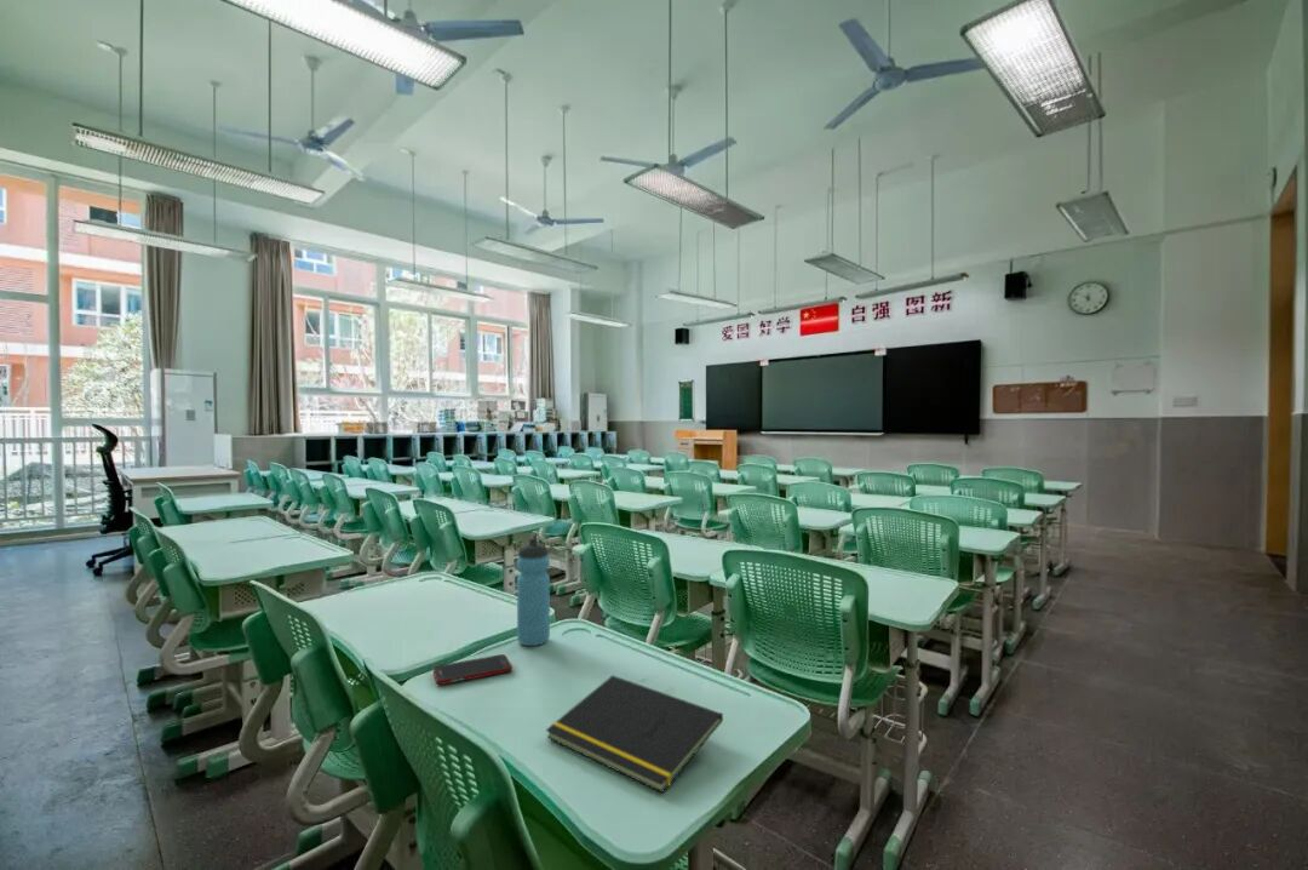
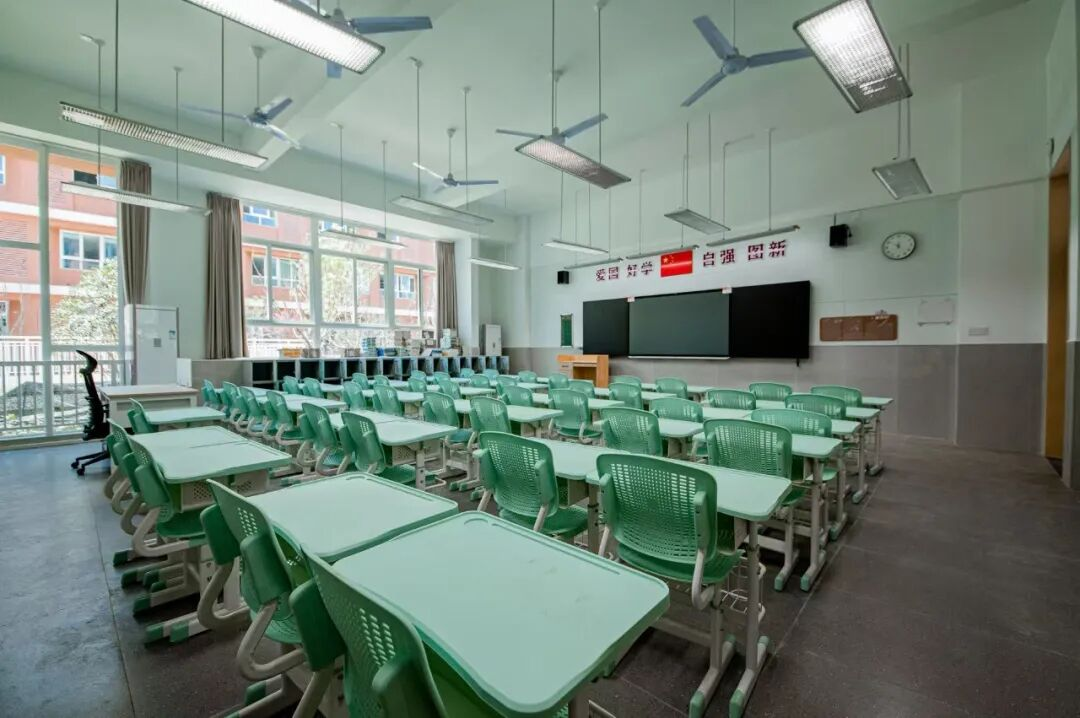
- cell phone [432,653,514,686]
- notepad [545,674,724,794]
- water bottle [516,537,551,647]
